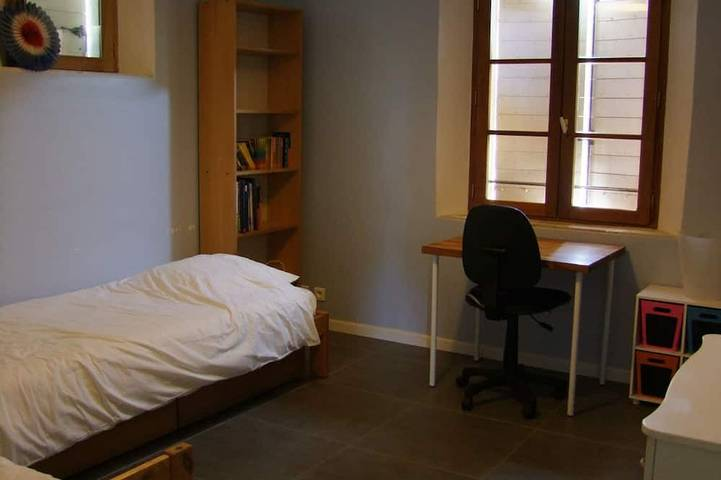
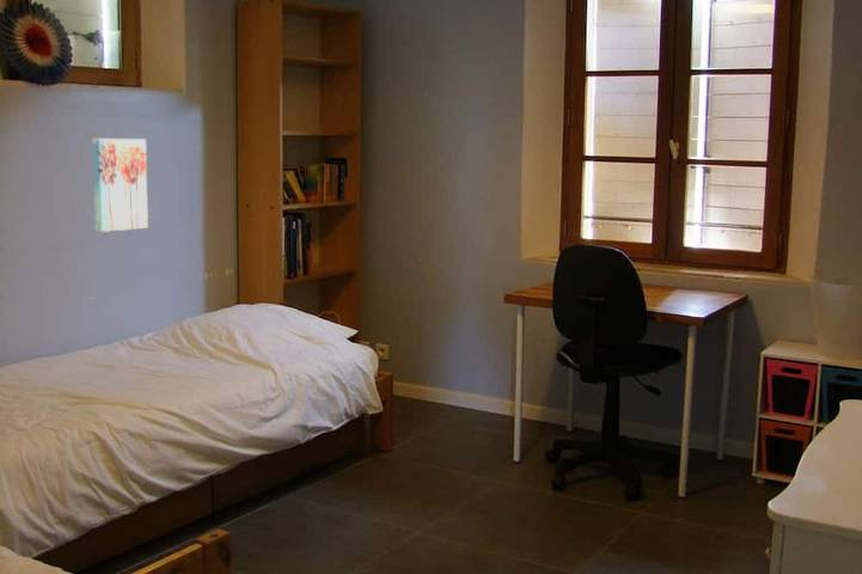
+ wall art [91,138,149,233]
